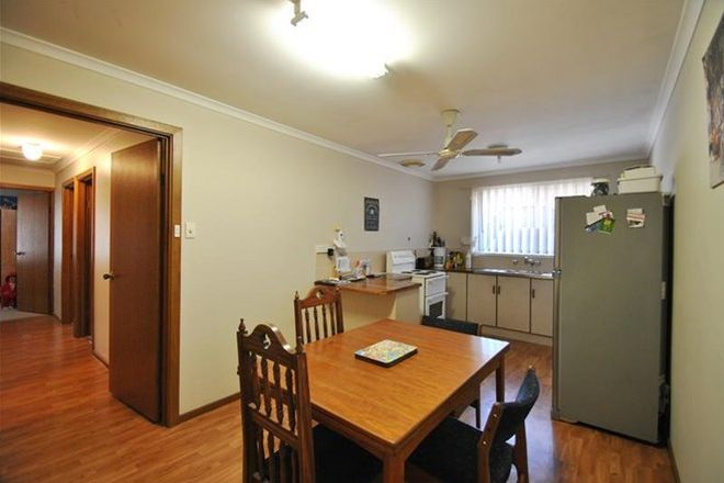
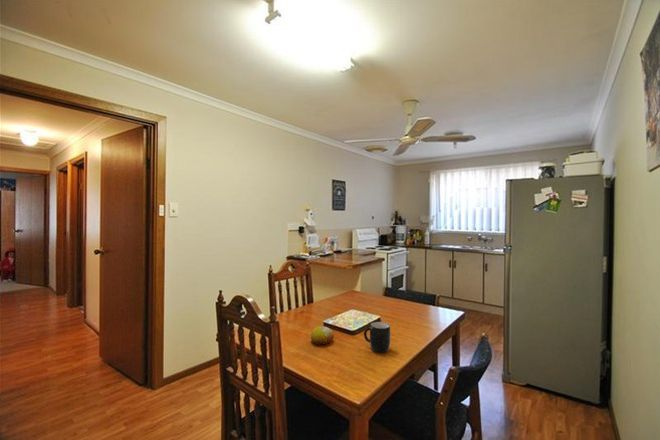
+ mug [363,321,391,354]
+ fruit [310,325,335,346]
